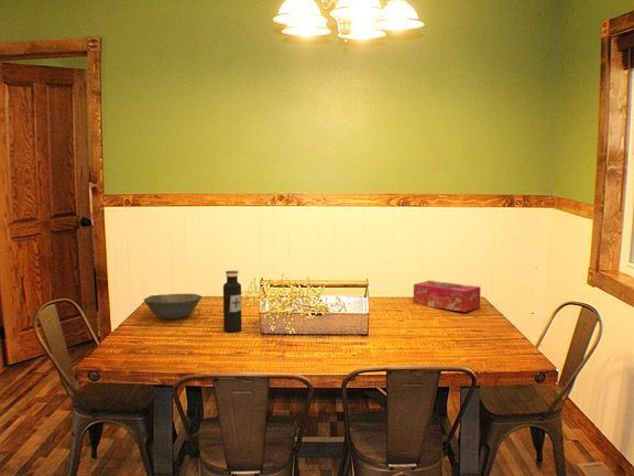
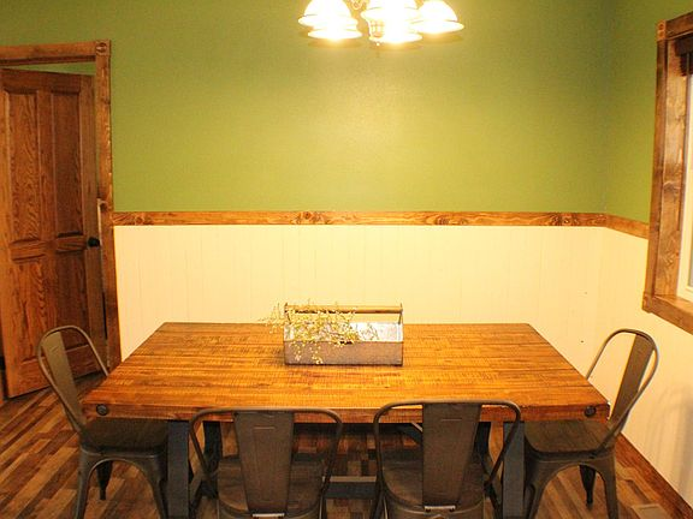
- water bottle [222,270,243,333]
- tissue box [413,280,482,313]
- bowl [143,293,203,320]
